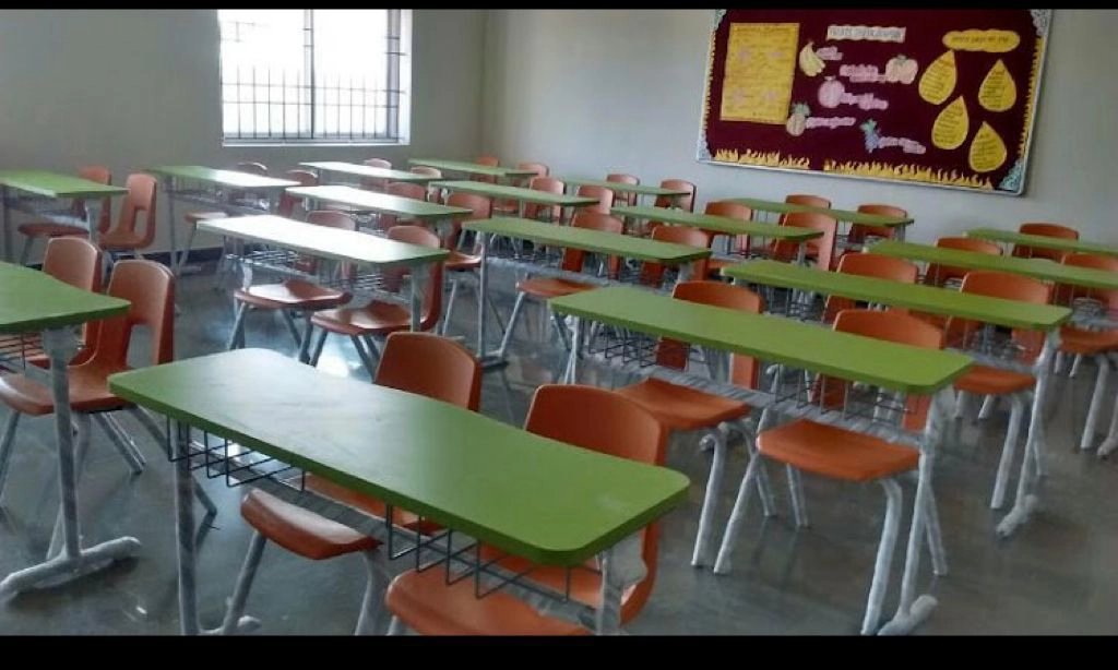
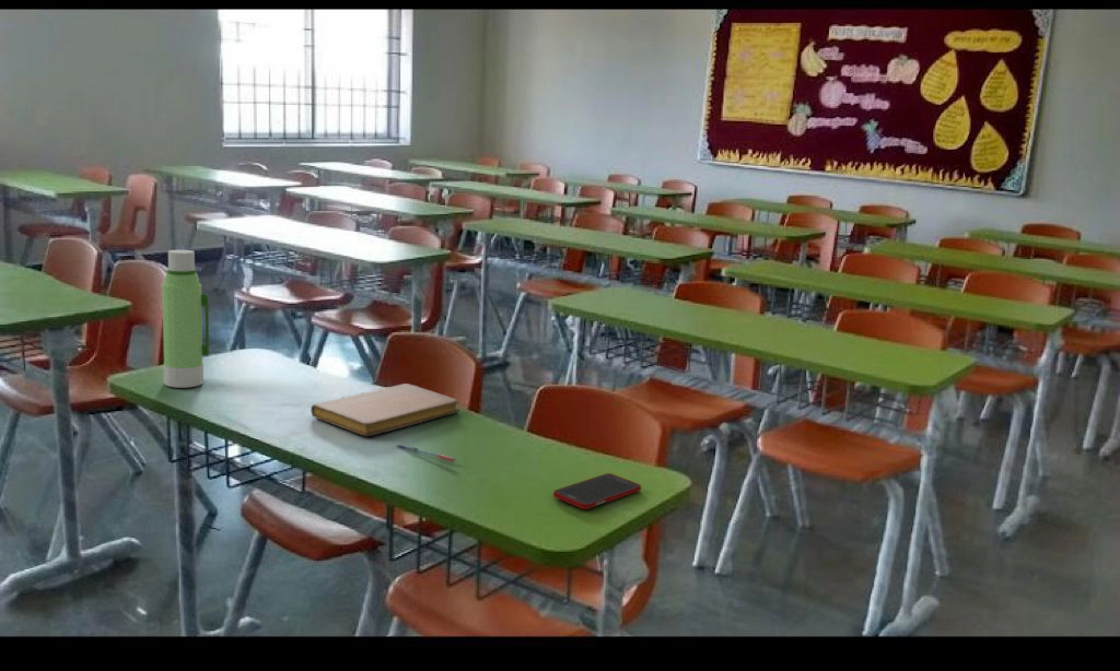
+ pen [396,444,456,463]
+ cell phone [552,472,642,510]
+ water bottle [161,249,210,389]
+ notebook [310,382,460,437]
